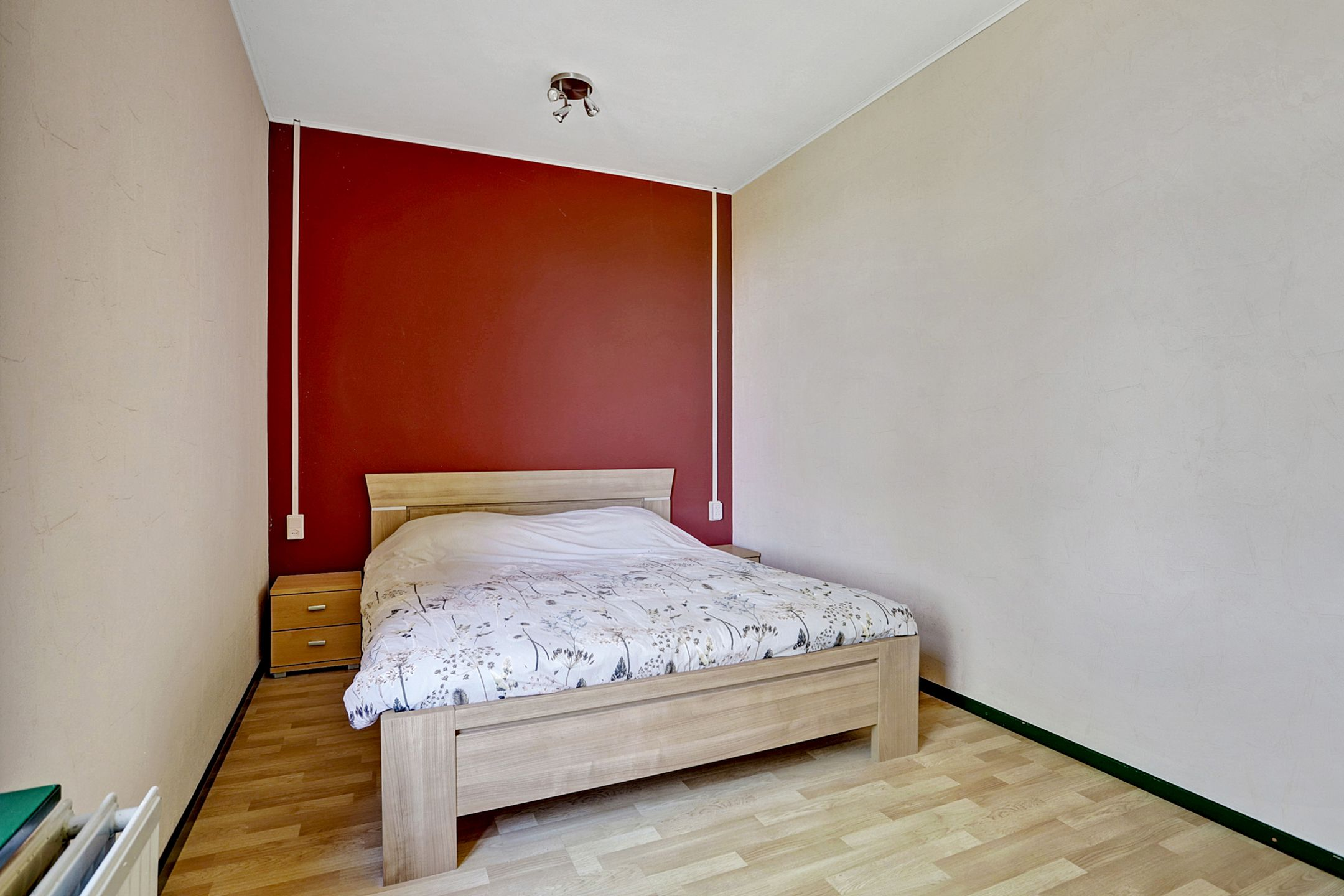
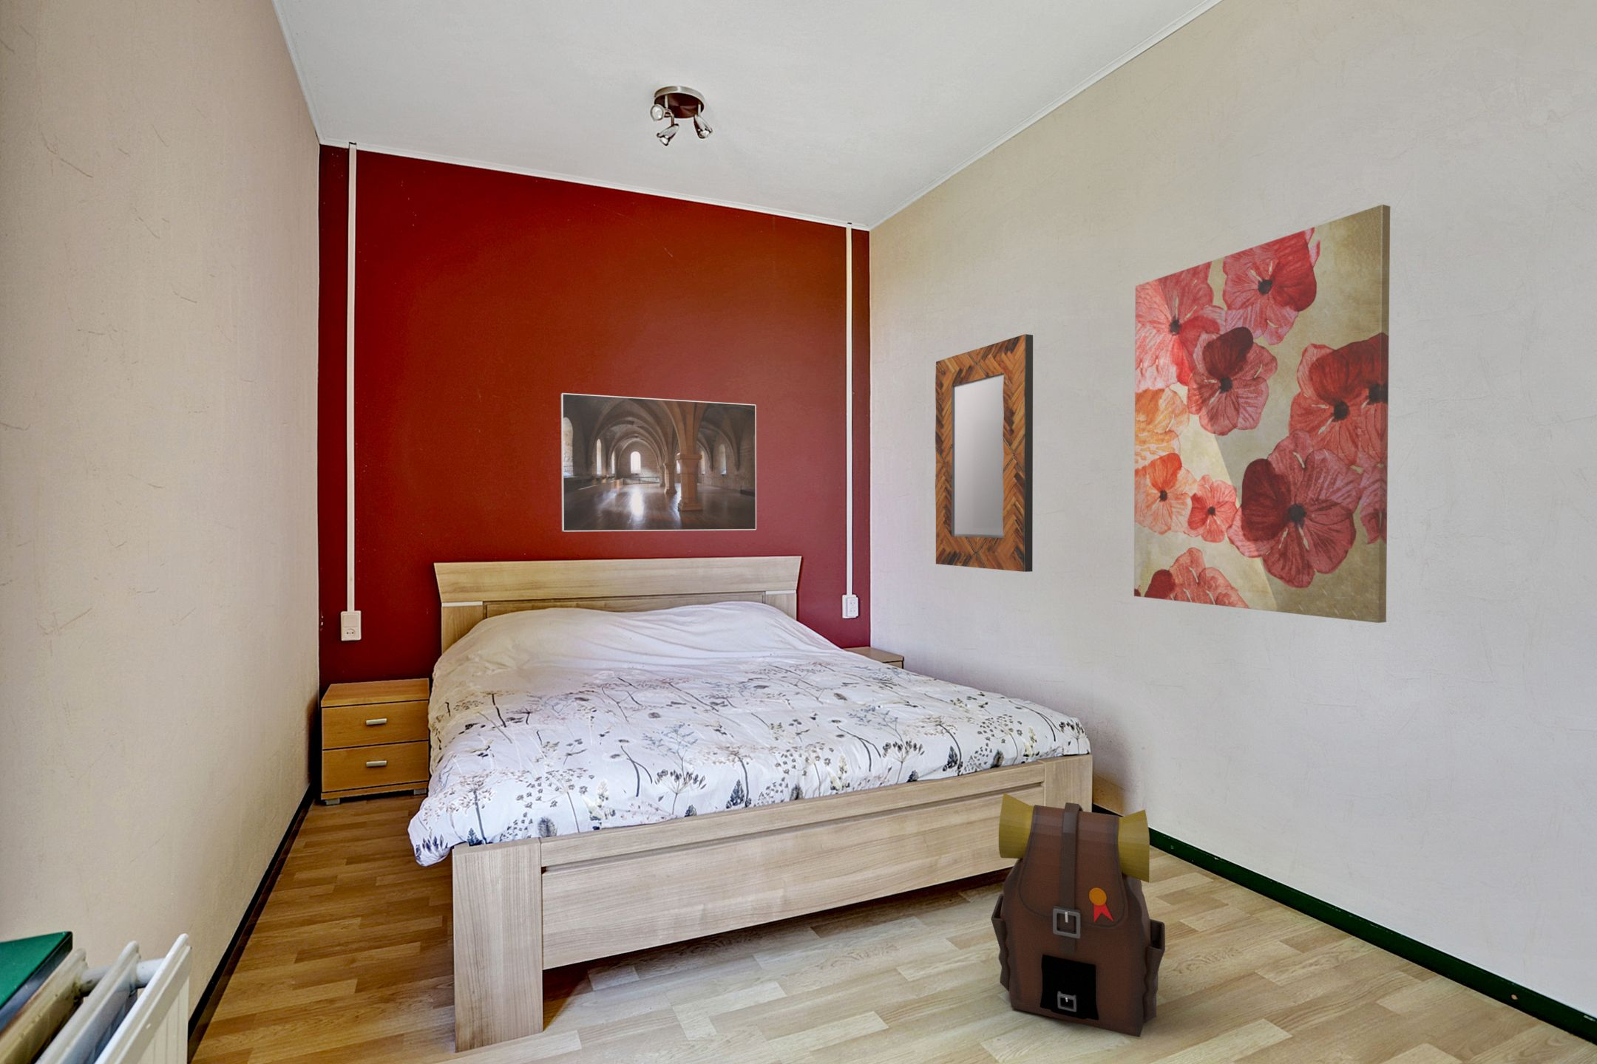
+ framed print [561,392,757,532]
+ home mirror [934,334,1034,572]
+ backpack [991,792,1166,1038]
+ wall art [1134,204,1390,623]
